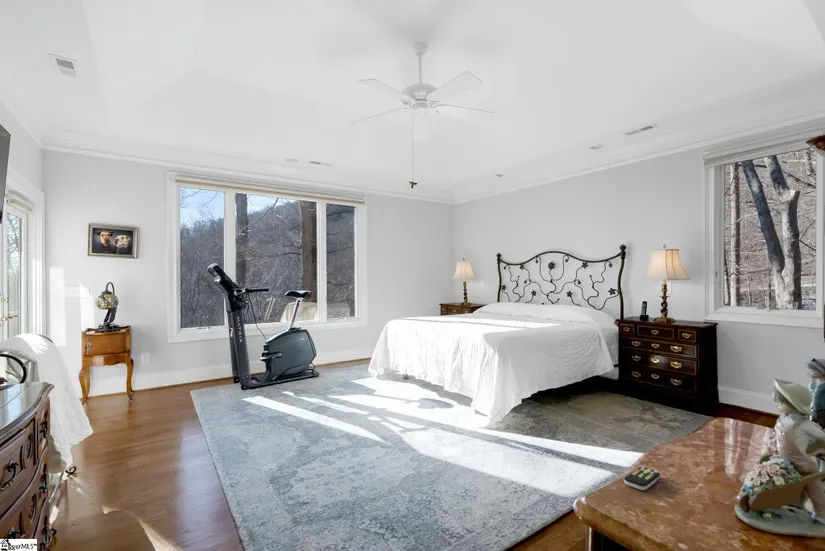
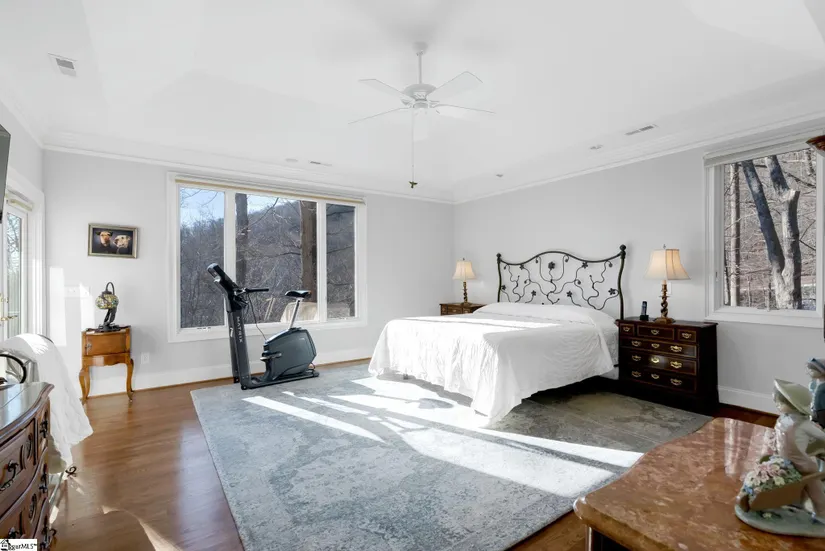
- remote control [623,465,661,491]
